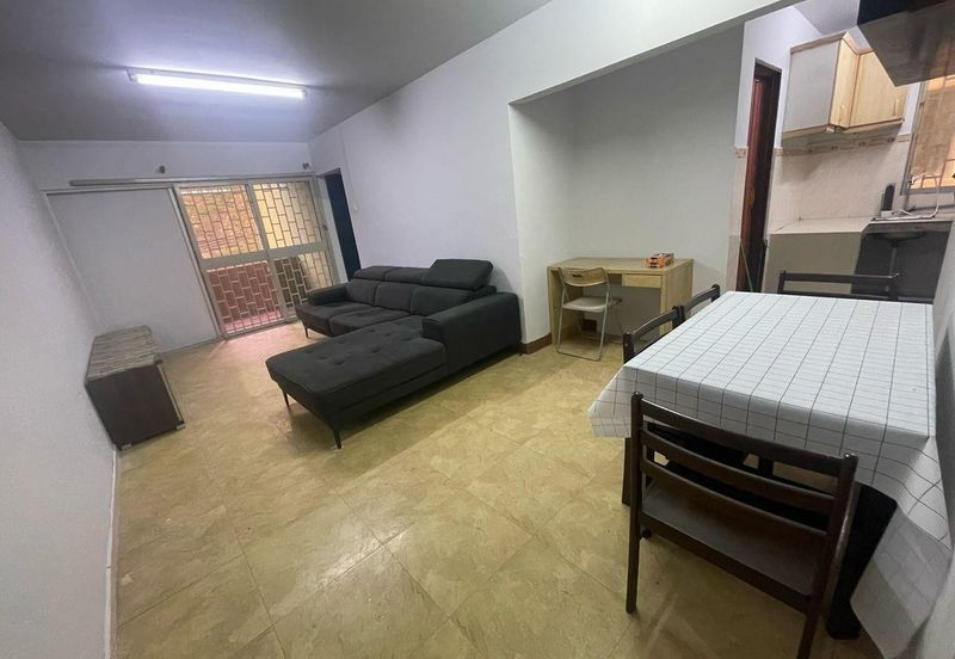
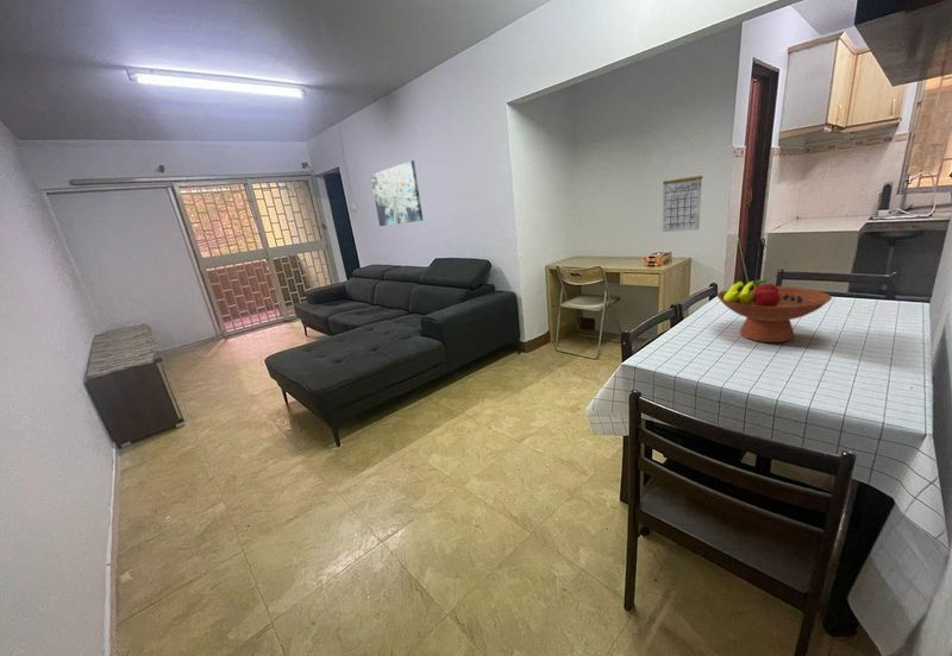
+ wall art [369,159,424,227]
+ calendar [662,166,703,233]
+ fruit bowl [716,278,833,343]
